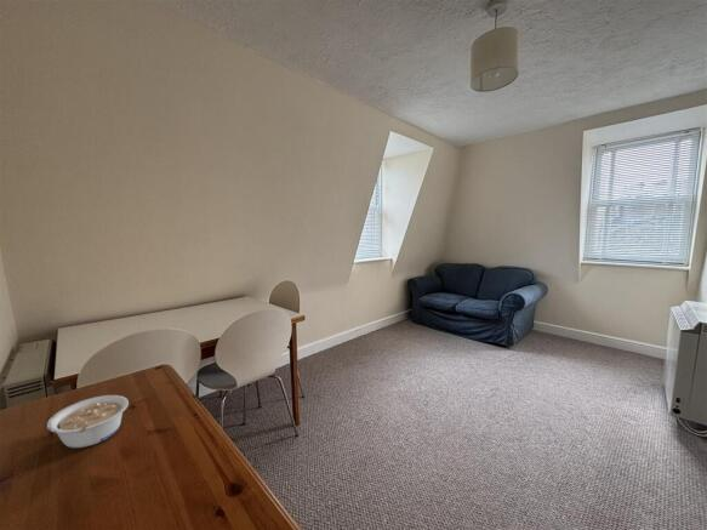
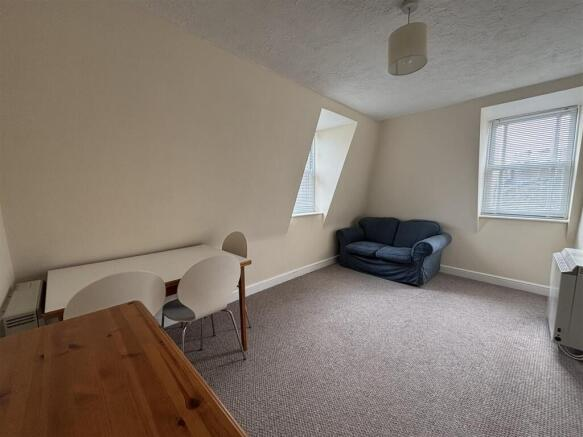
- legume [46,394,130,449]
